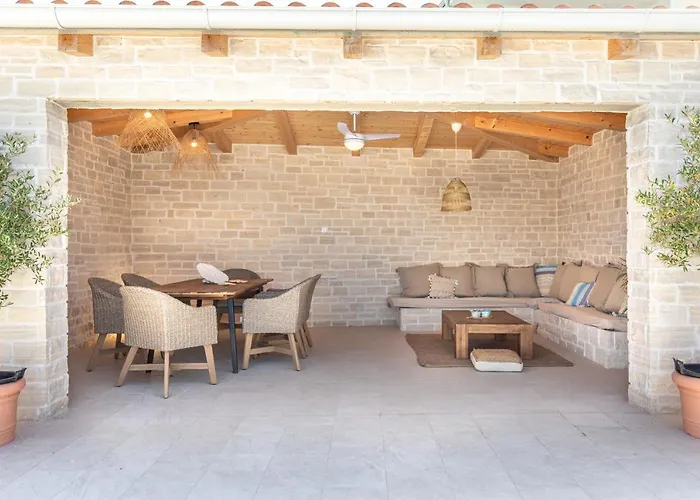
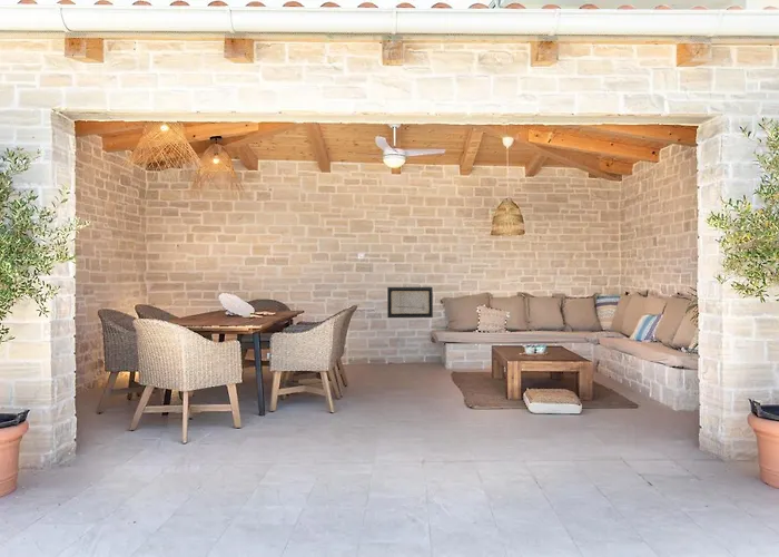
+ wall art [386,286,434,319]
